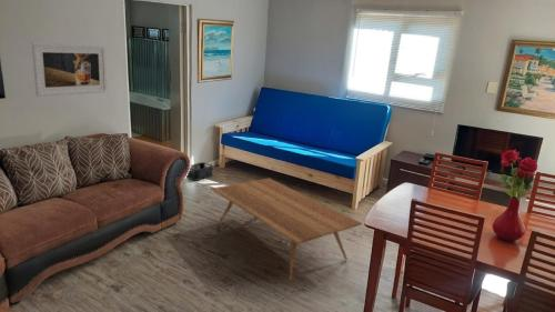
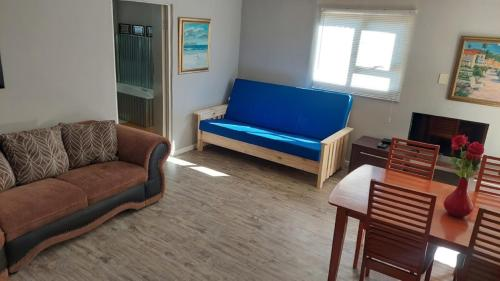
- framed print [31,42,109,98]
- coffee table [210,178,363,282]
- storage bin [185,161,214,182]
